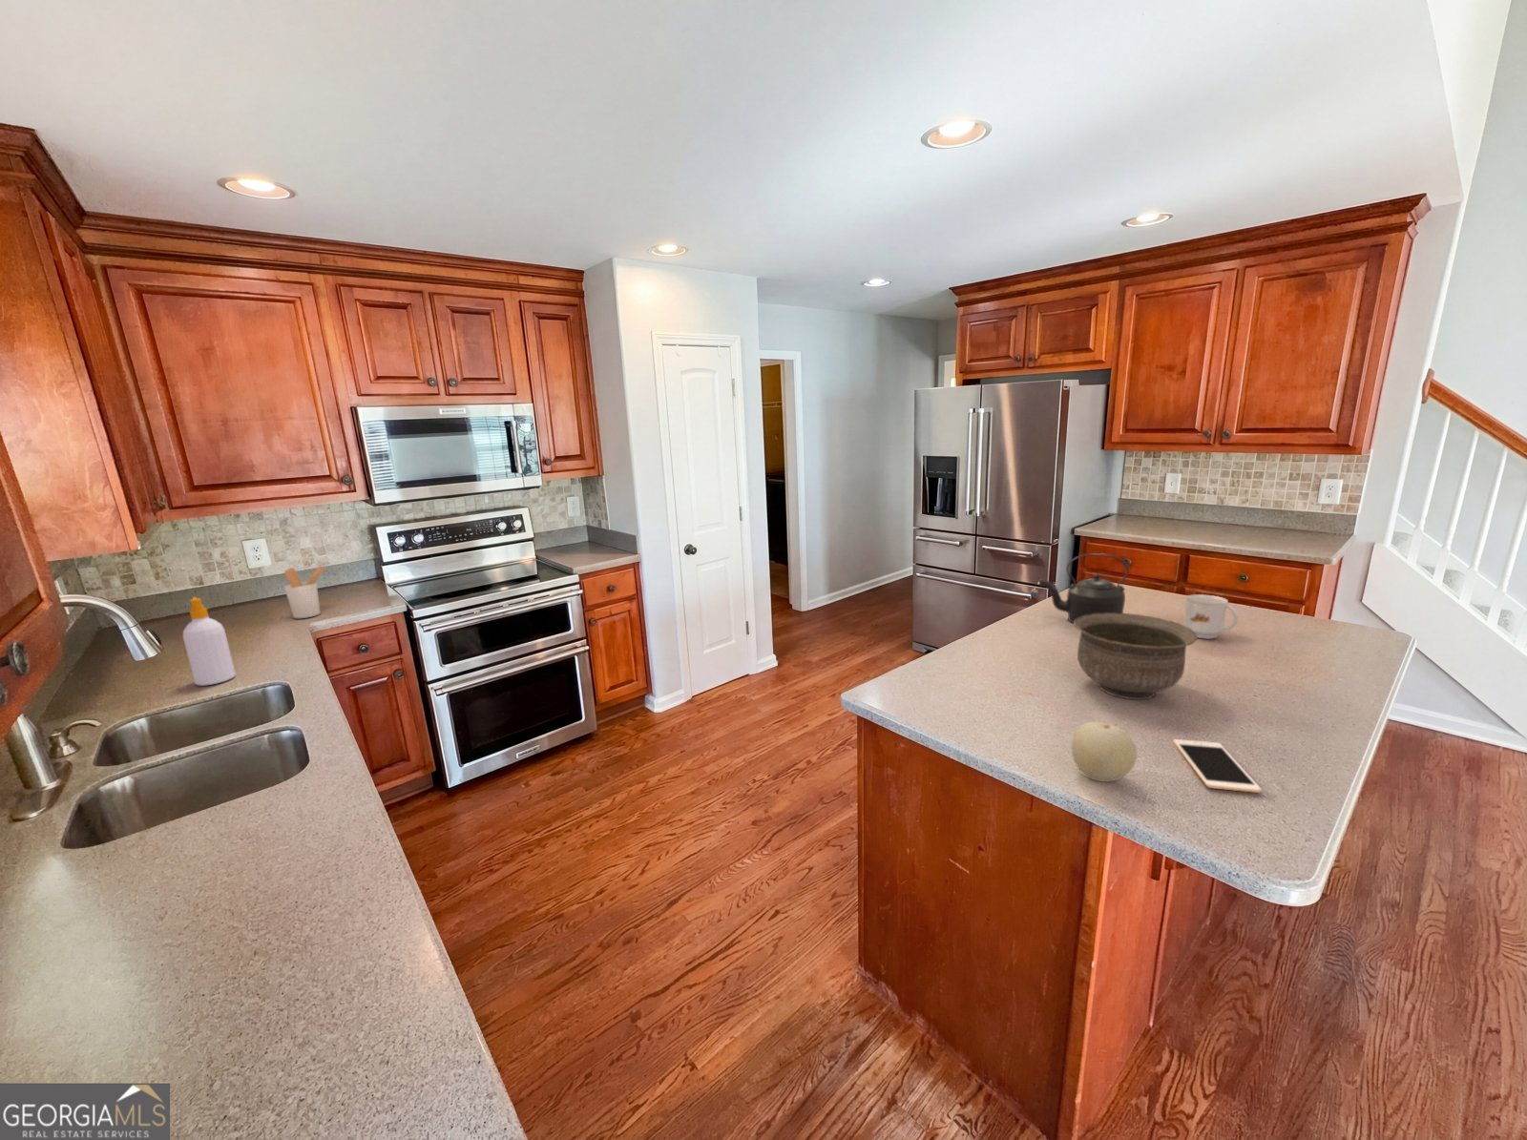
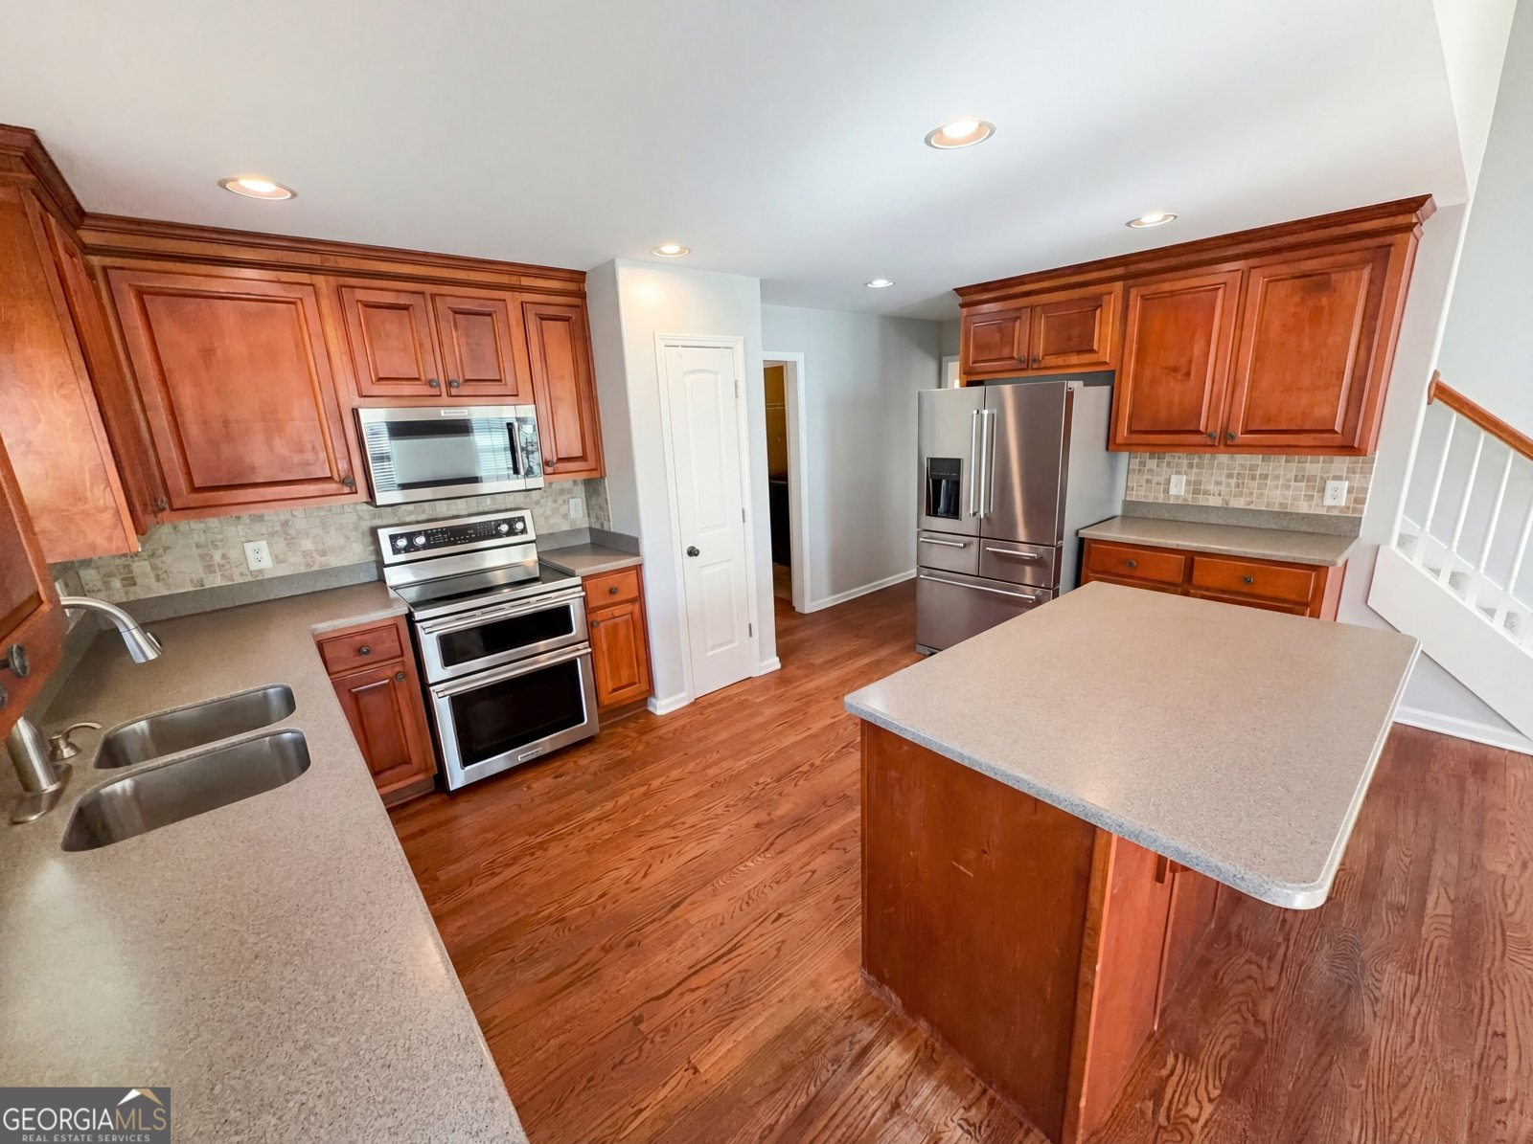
- fruit [1069,721,1138,782]
- soap bottle [182,596,237,687]
- cell phone [1172,739,1262,794]
- mug [1182,594,1238,641]
- kettle [1037,552,1131,624]
- bowl [1073,612,1199,701]
- utensil holder [284,565,327,619]
